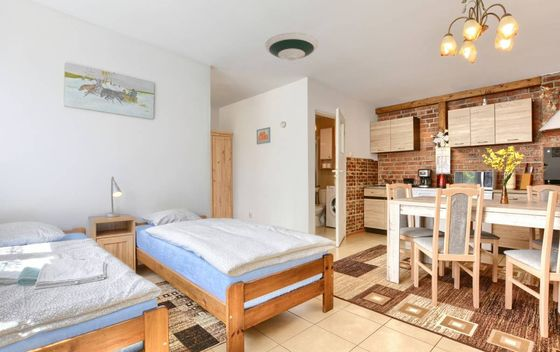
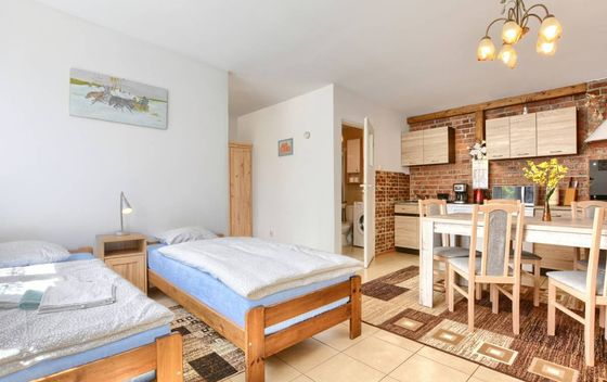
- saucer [264,32,319,62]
